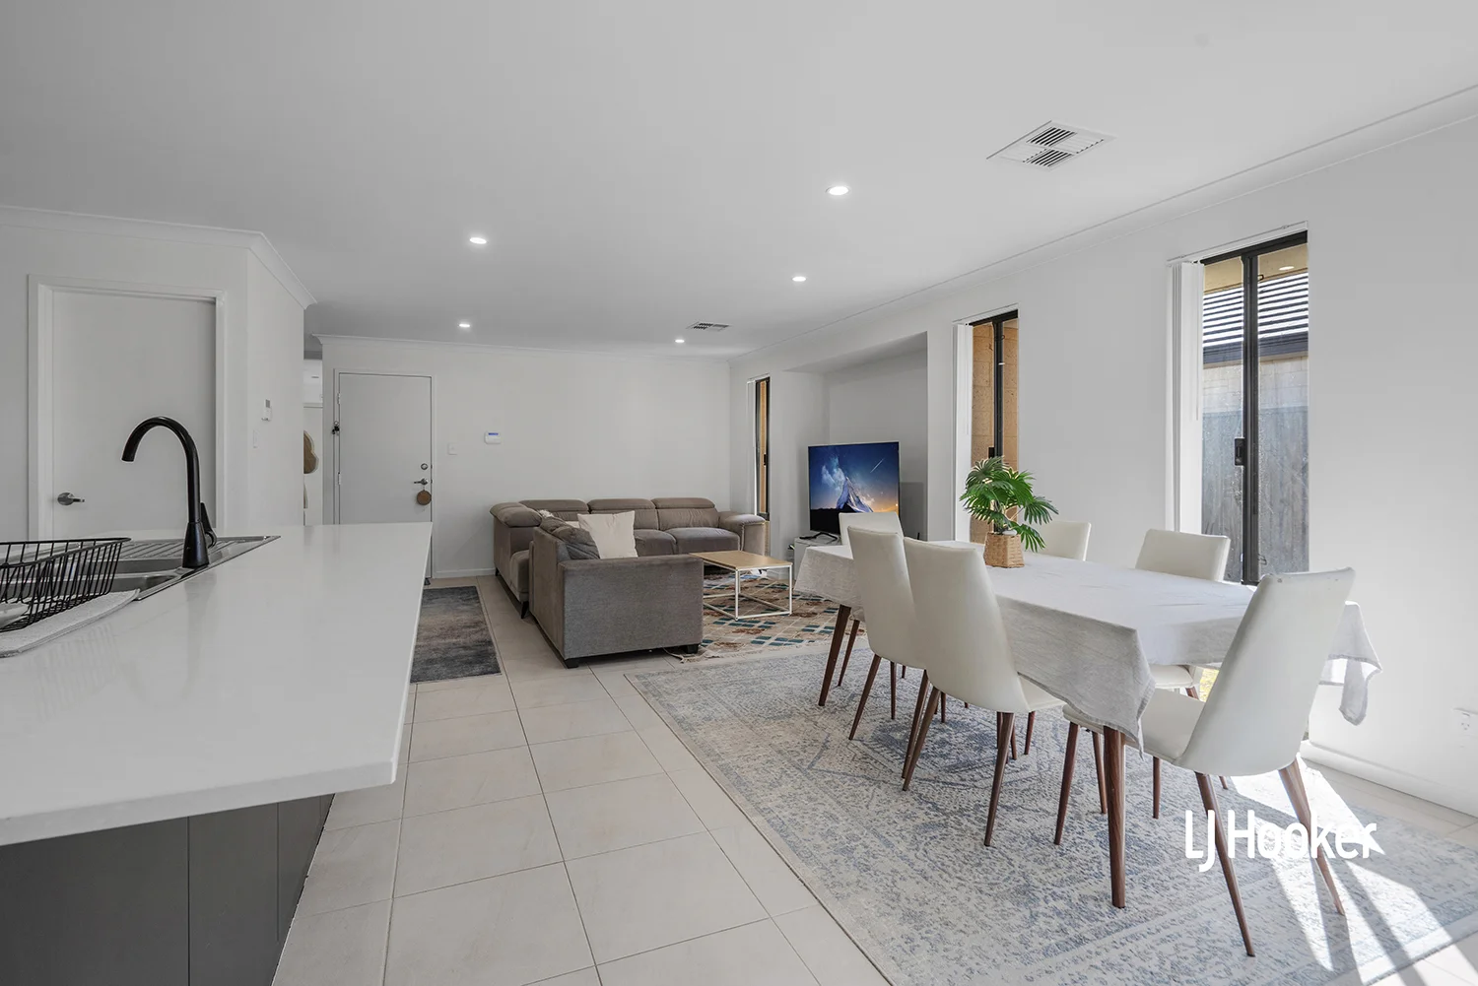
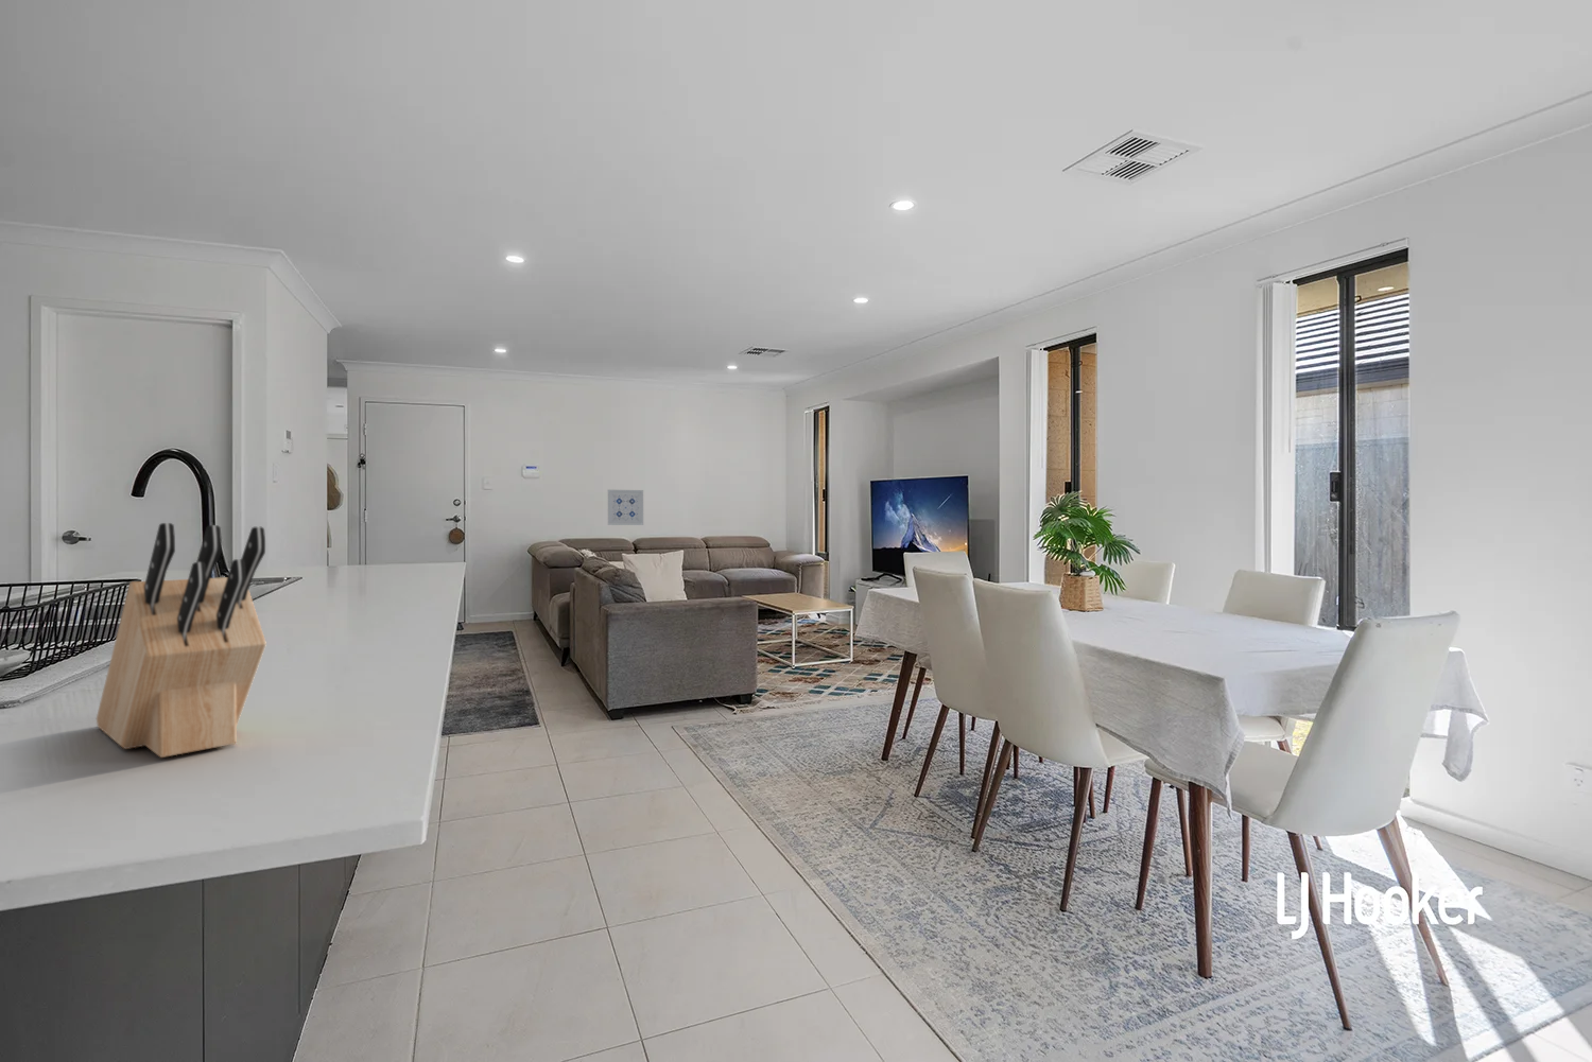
+ wall art [607,490,644,526]
+ knife block [96,522,268,759]
